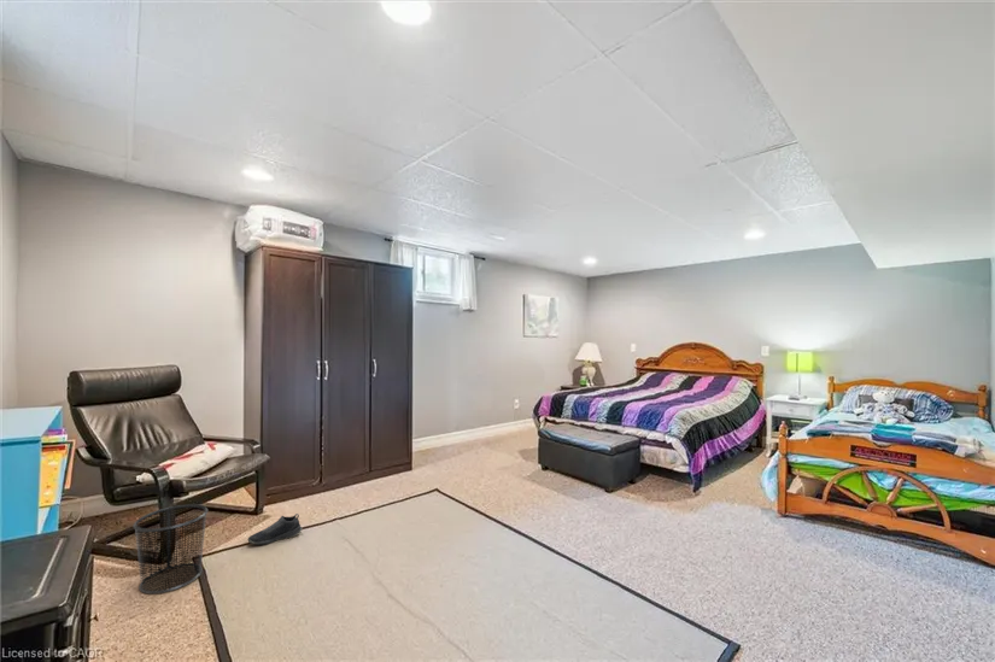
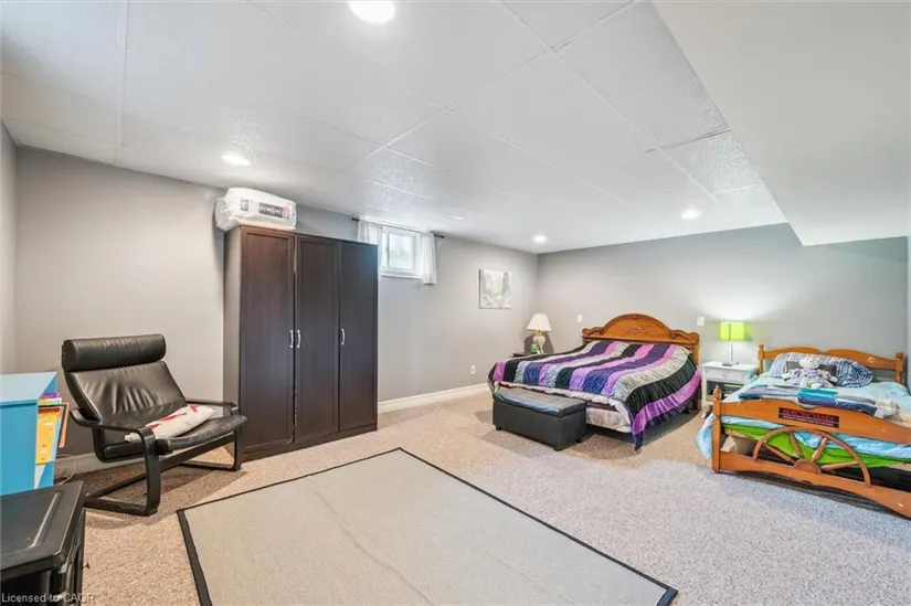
- shoe [246,512,303,546]
- waste bin [133,503,209,596]
